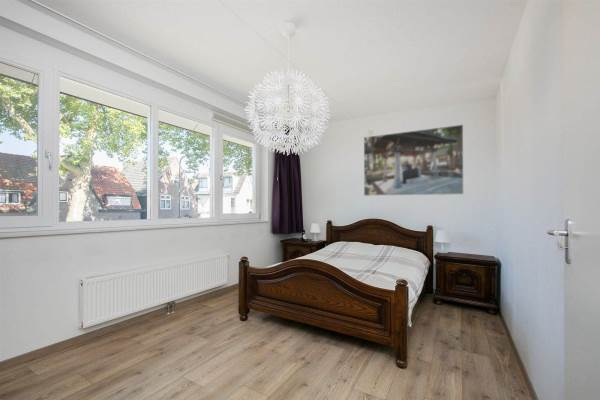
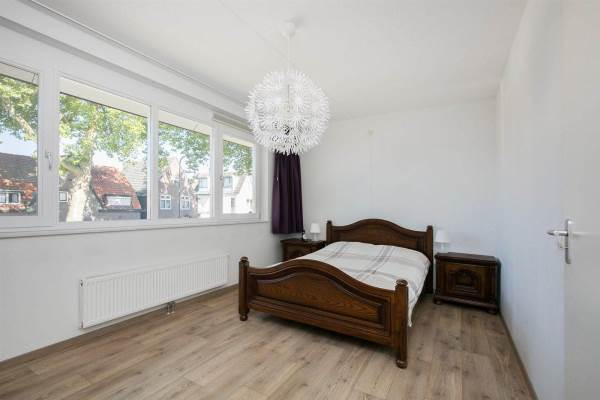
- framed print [363,124,464,197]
